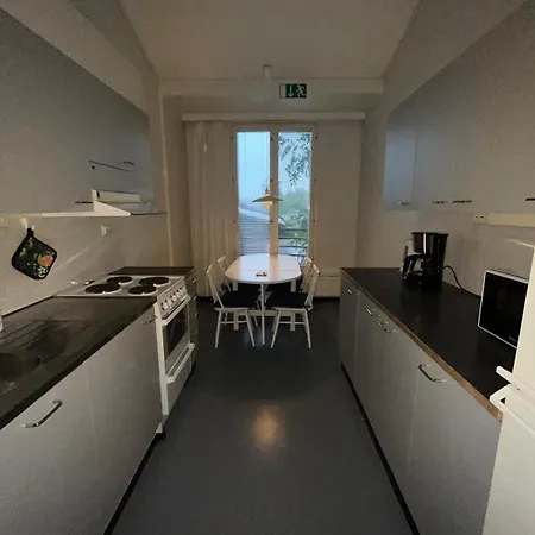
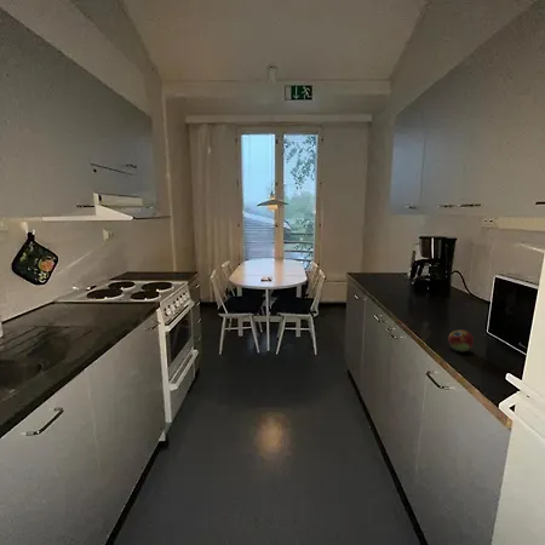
+ fruit [447,328,475,352]
